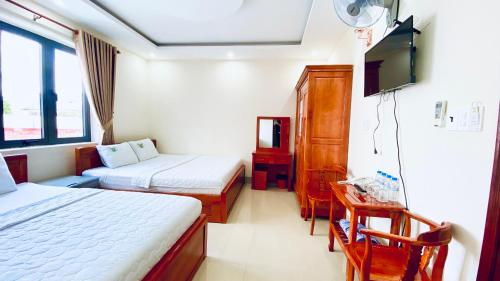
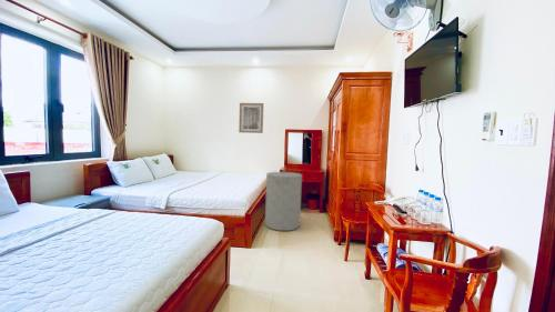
+ wall art [238,102,264,134]
+ laundry hamper [264,164,303,232]
